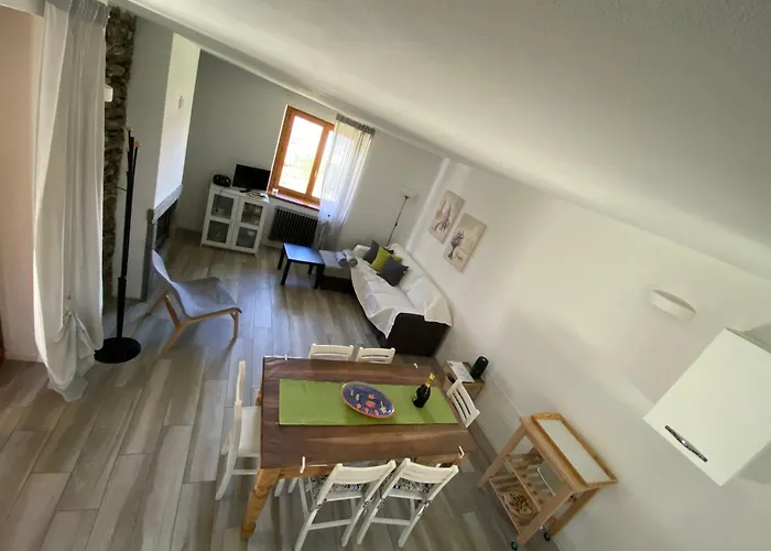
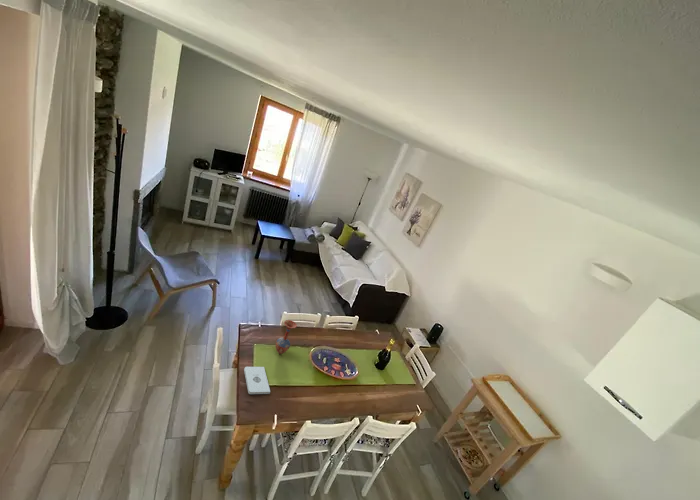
+ notepad [243,366,271,395]
+ vase [275,319,298,355]
